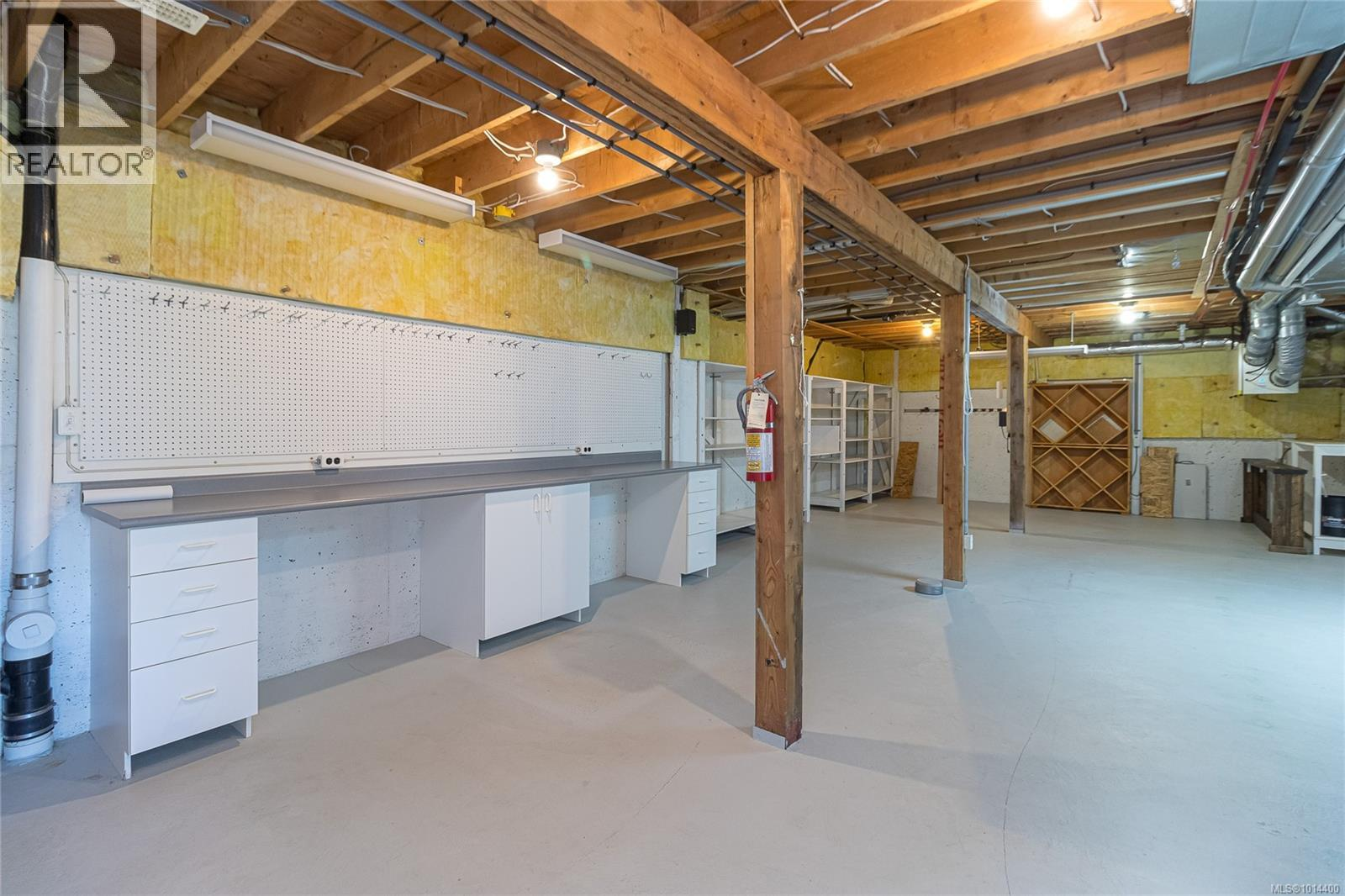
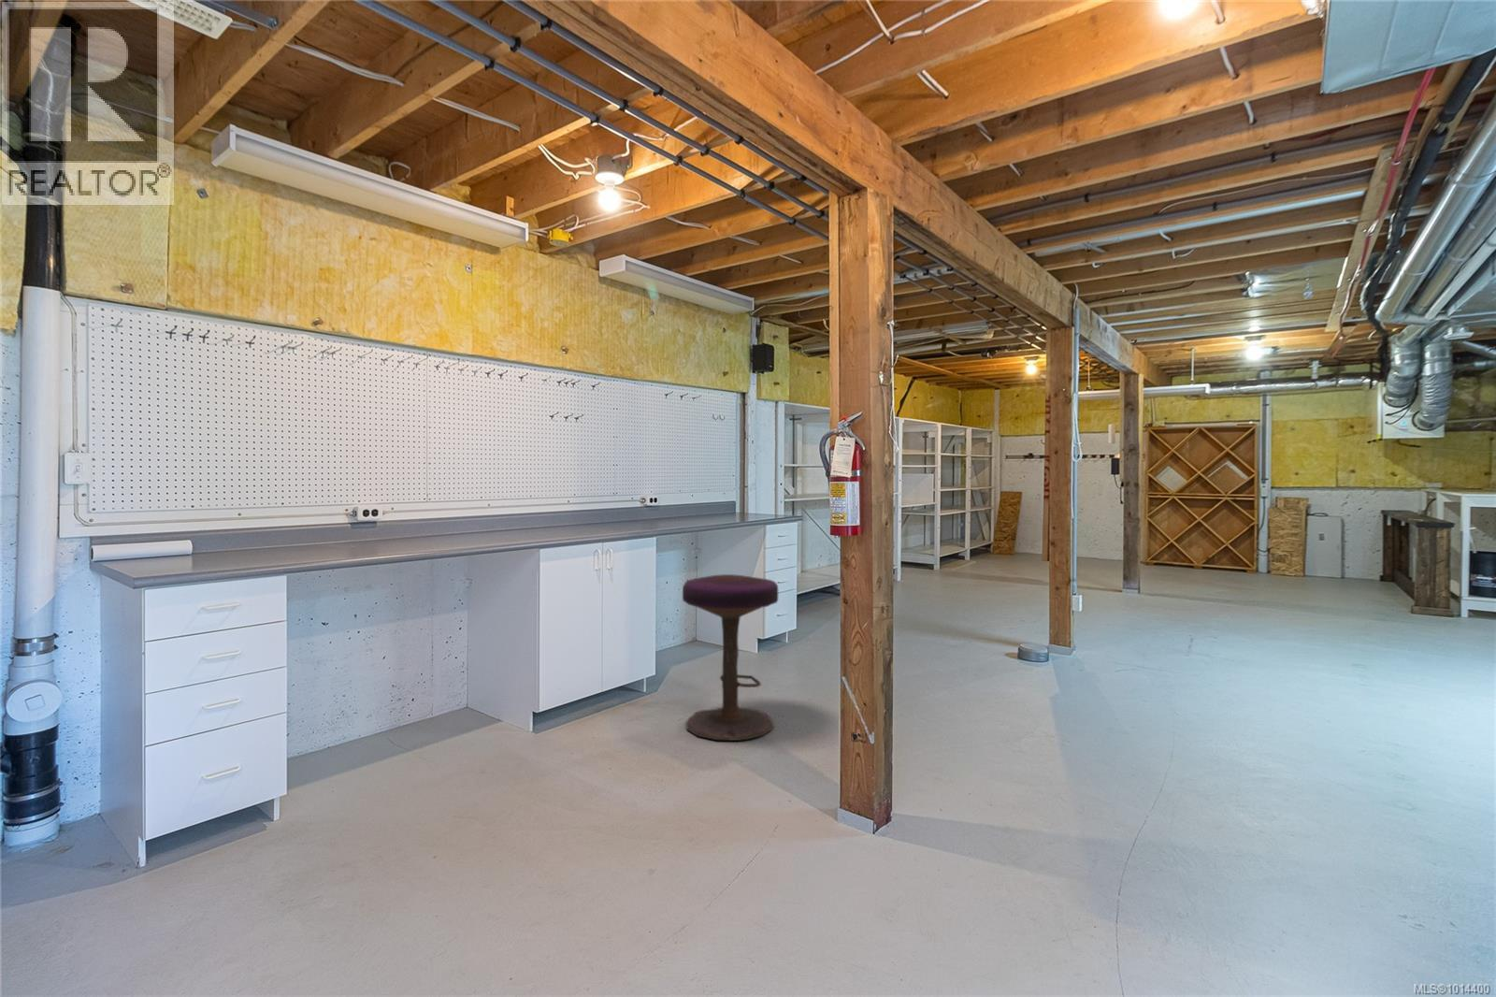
+ stool [682,573,779,742]
